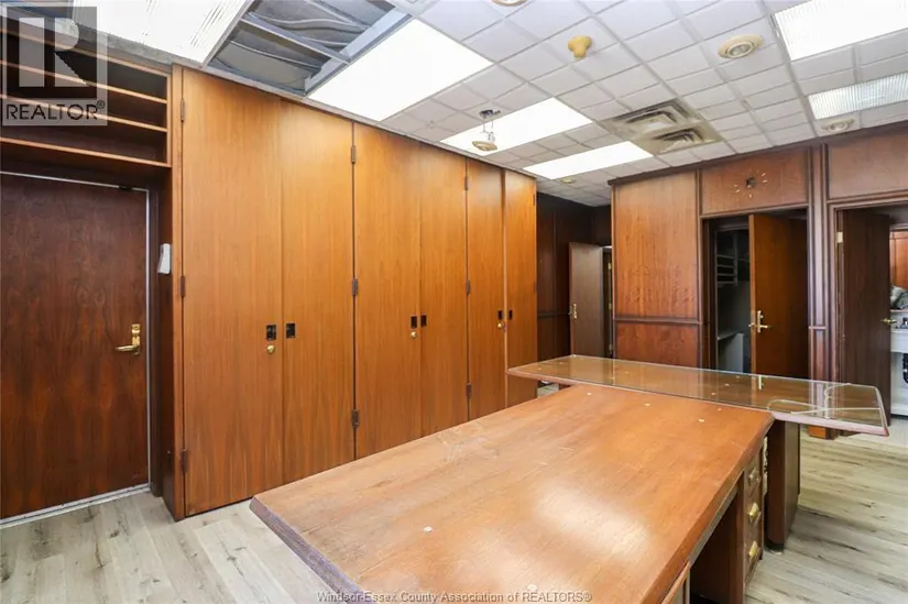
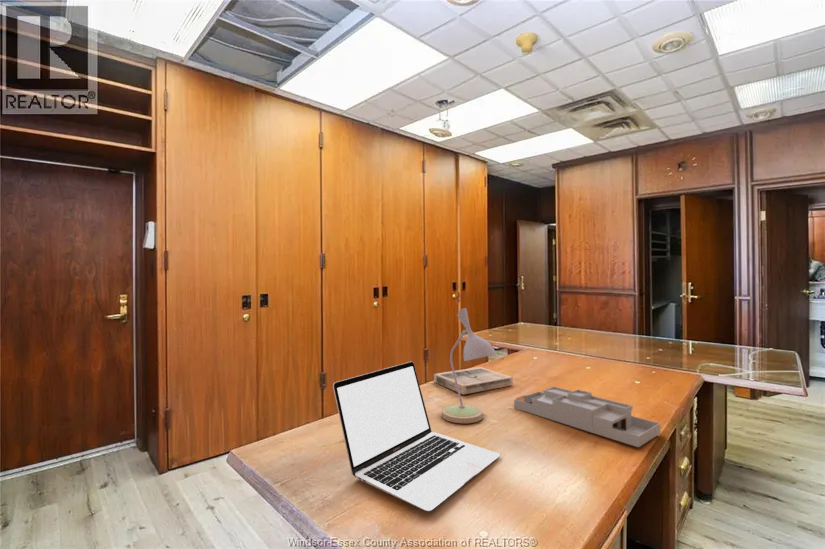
+ photo frame [433,366,514,395]
+ desk lamp [441,307,498,424]
+ laptop [332,361,501,512]
+ desk organizer [513,386,661,448]
